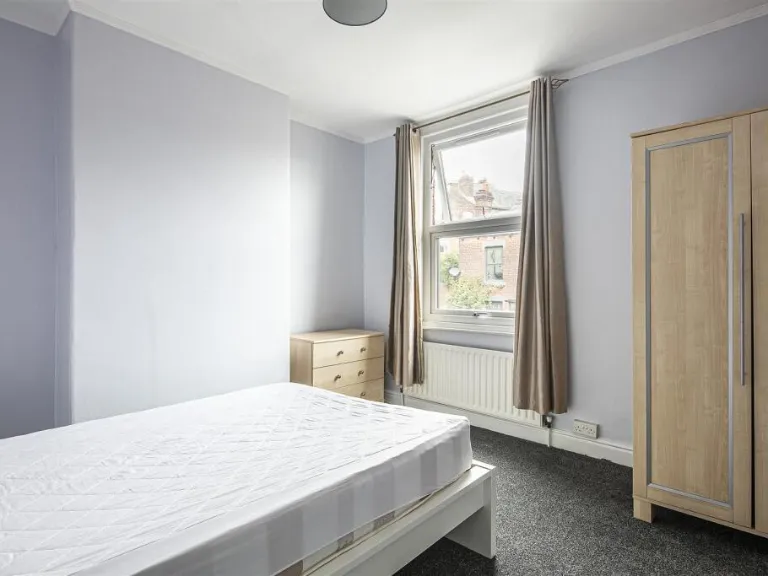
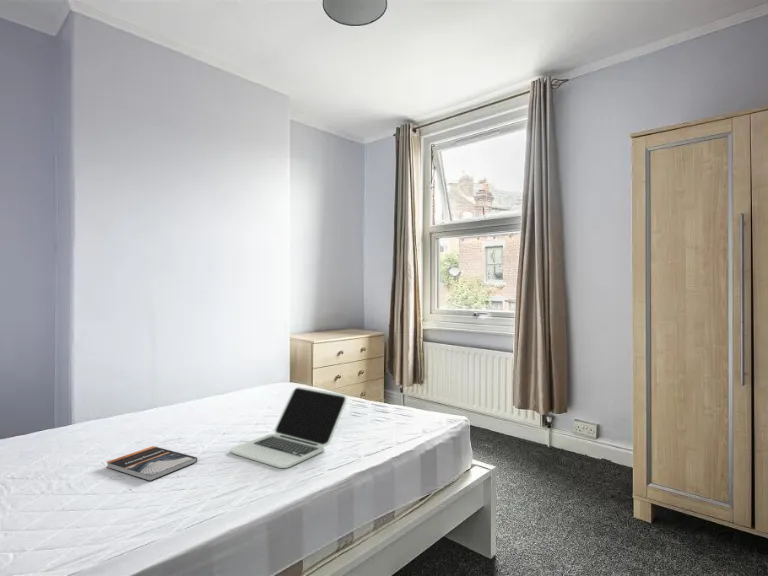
+ book [106,445,198,482]
+ laptop [230,386,348,469]
